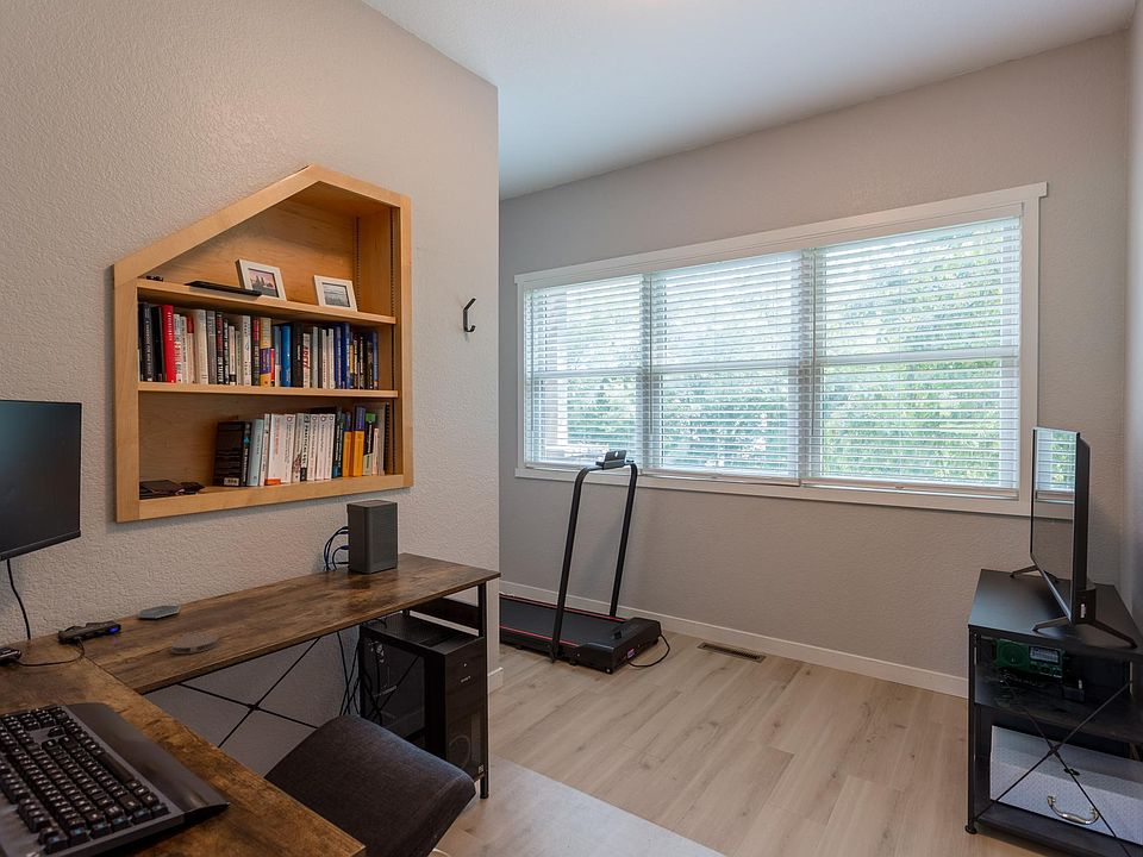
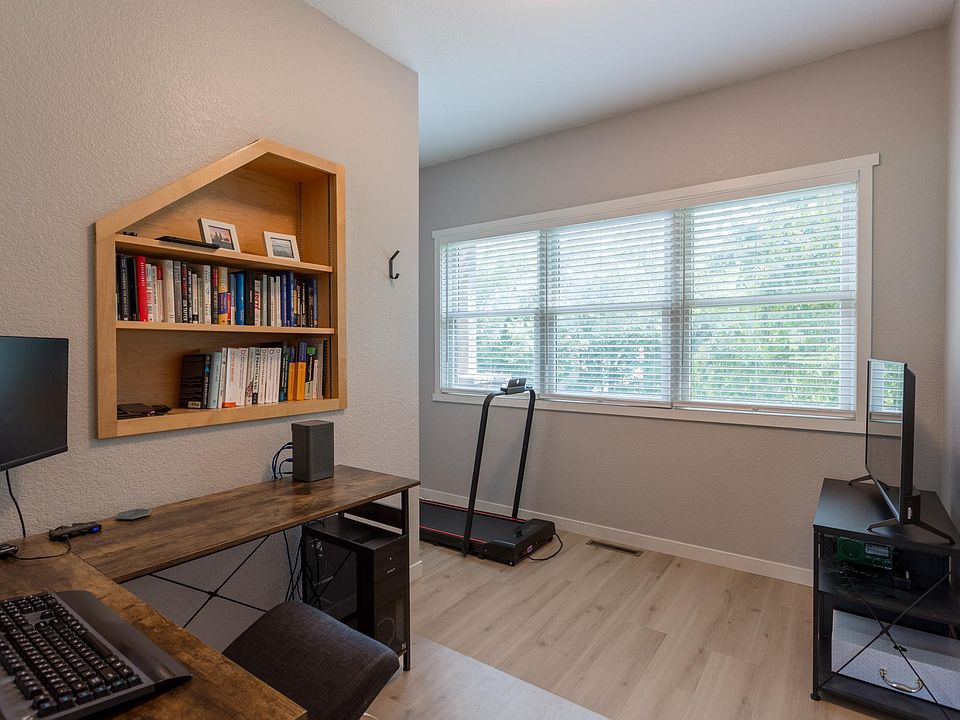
- coaster [169,632,219,655]
